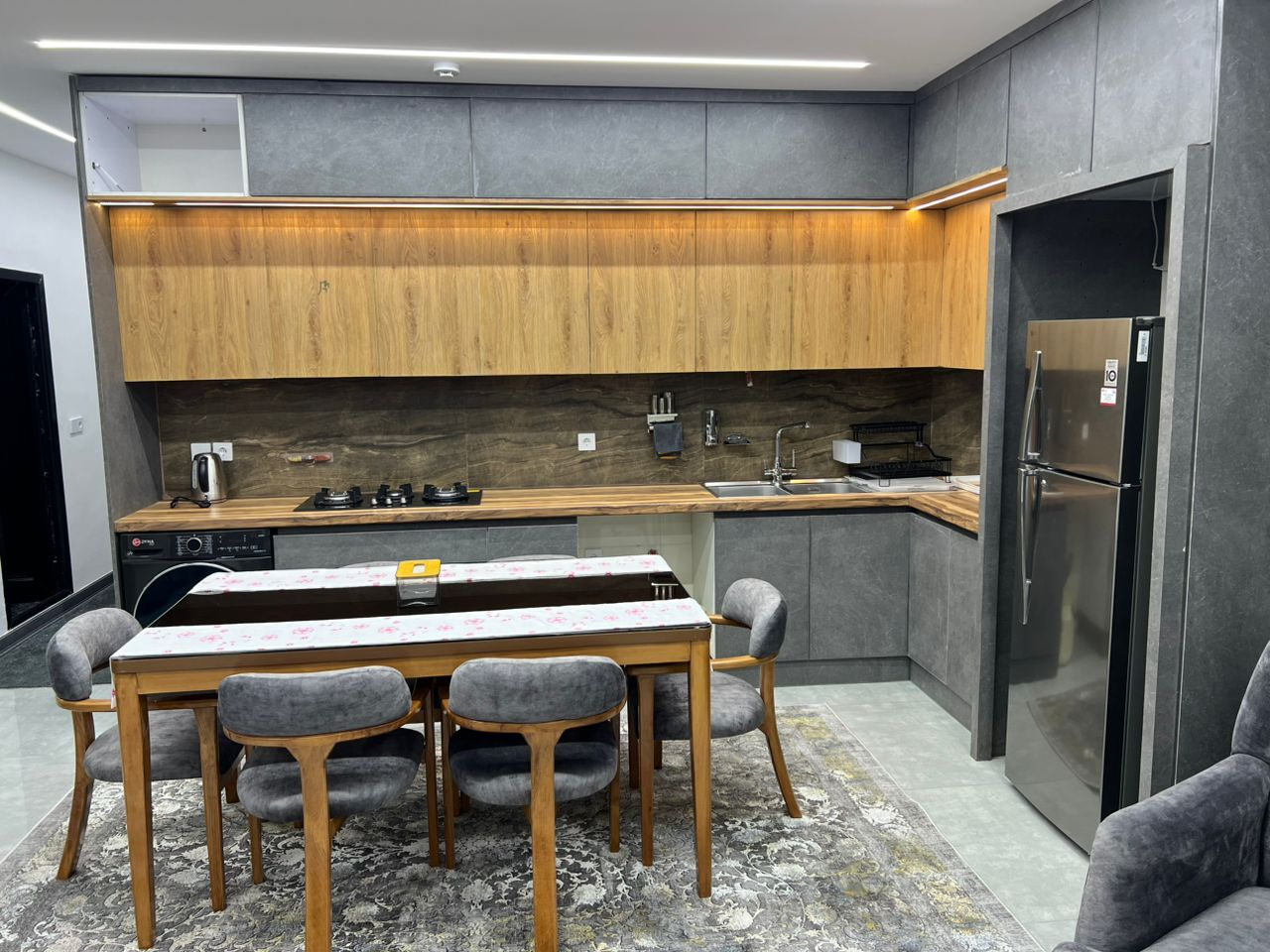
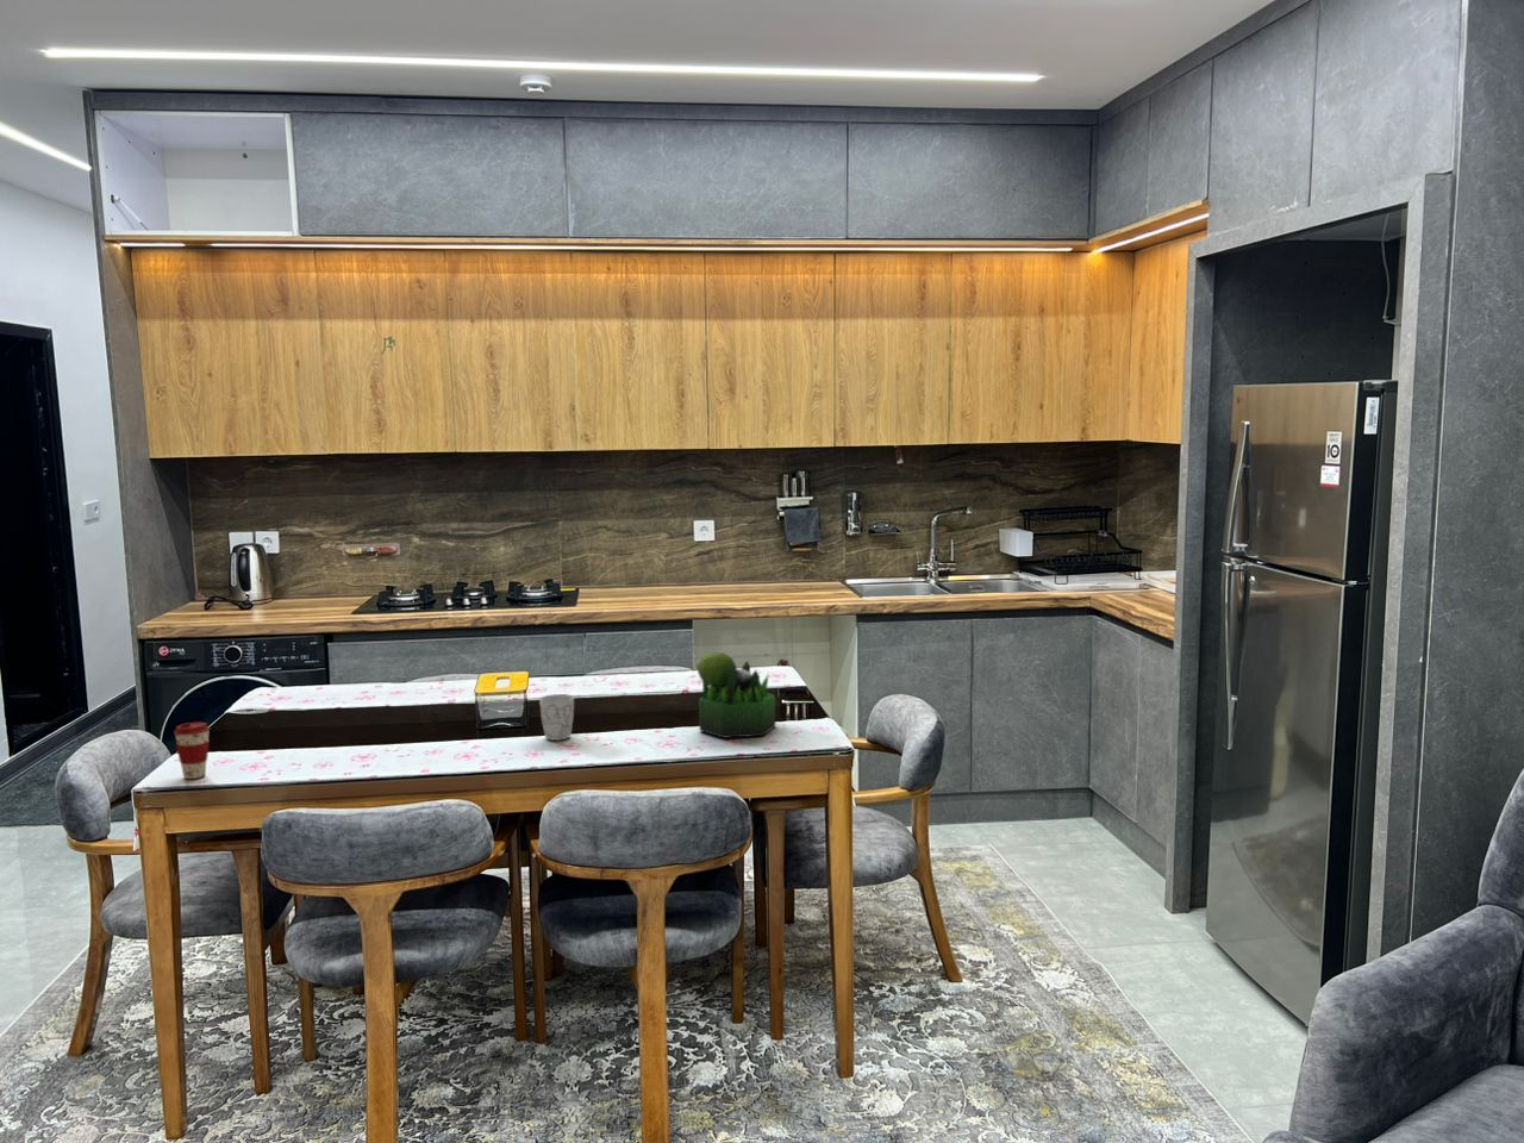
+ coffee cup [173,722,212,780]
+ mug [538,693,575,742]
+ plant [695,651,776,740]
